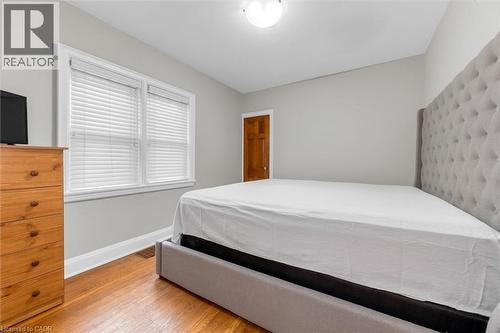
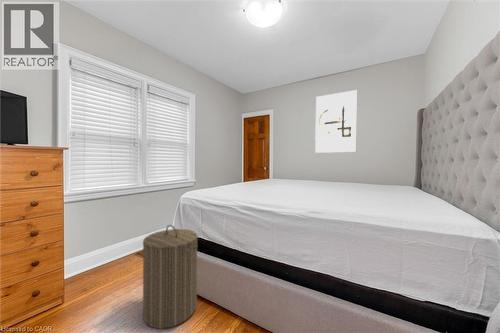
+ wall art [314,89,358,154]
+ laundry hamper [142,224,199,329]
